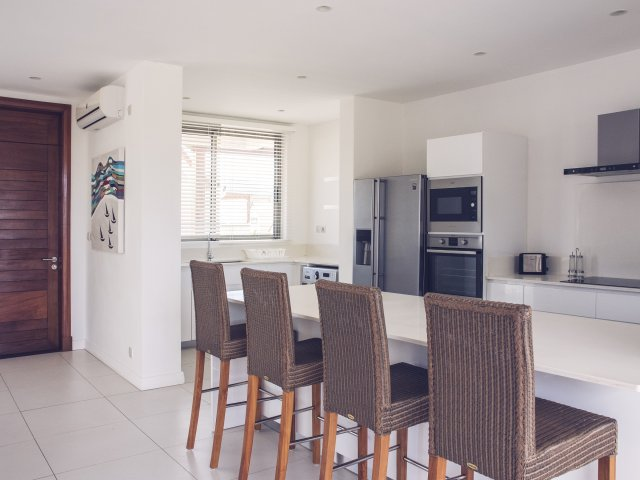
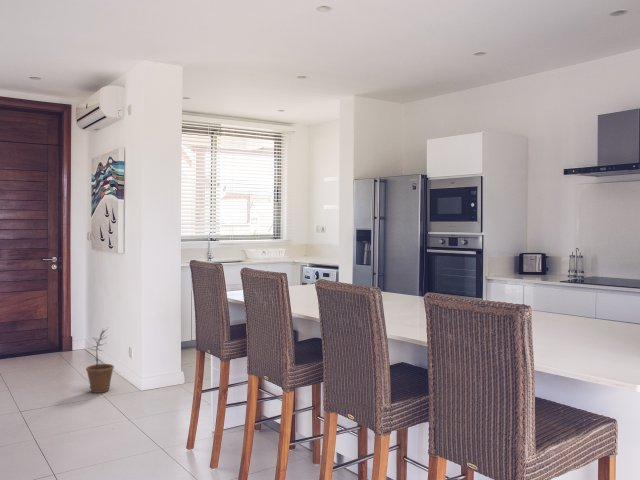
+ plant pot [85,327,115,394]
